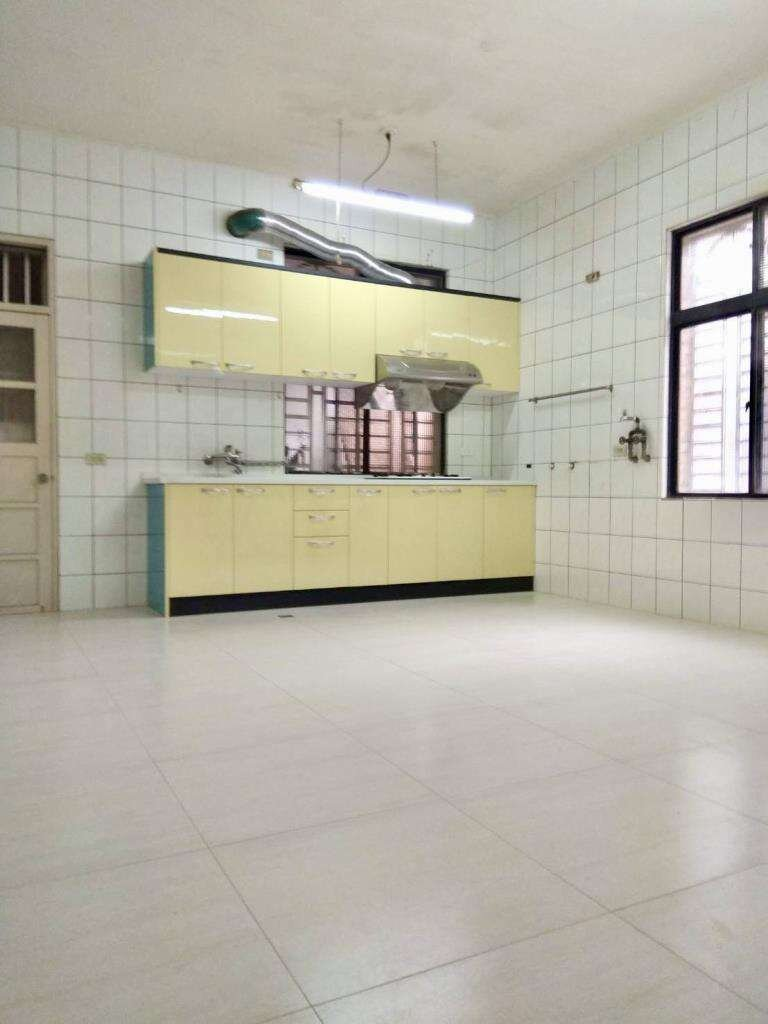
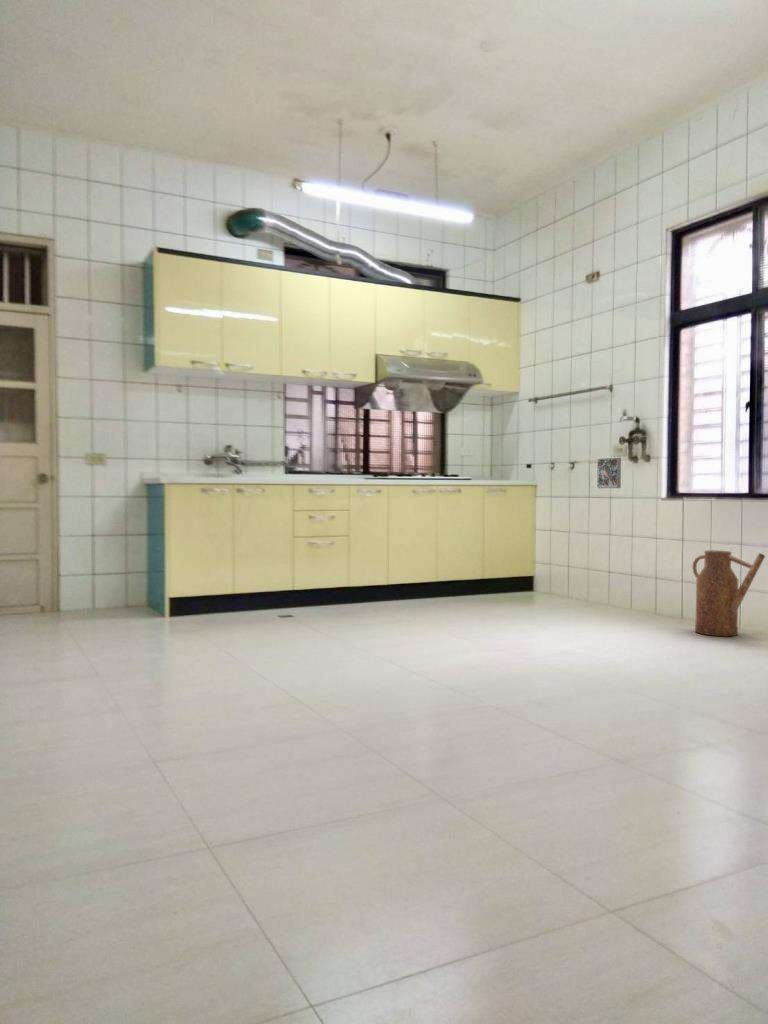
+ decorative tile [596,457,622,489]
+ watering can [691,549,766,638]
